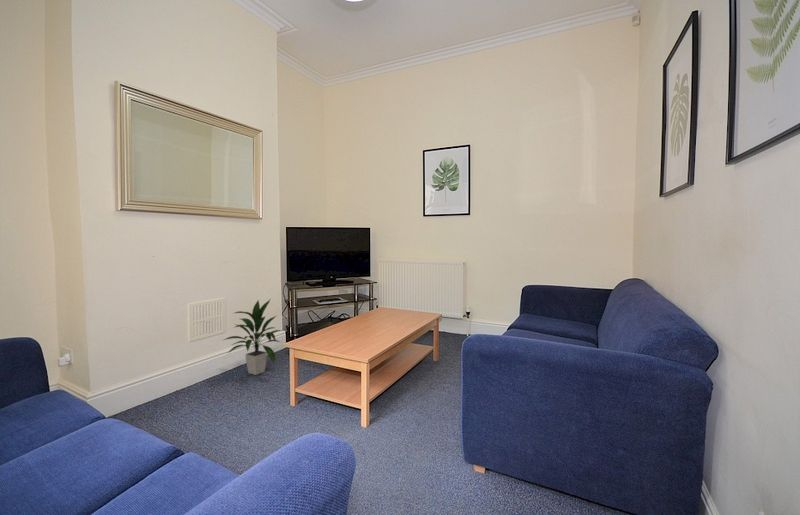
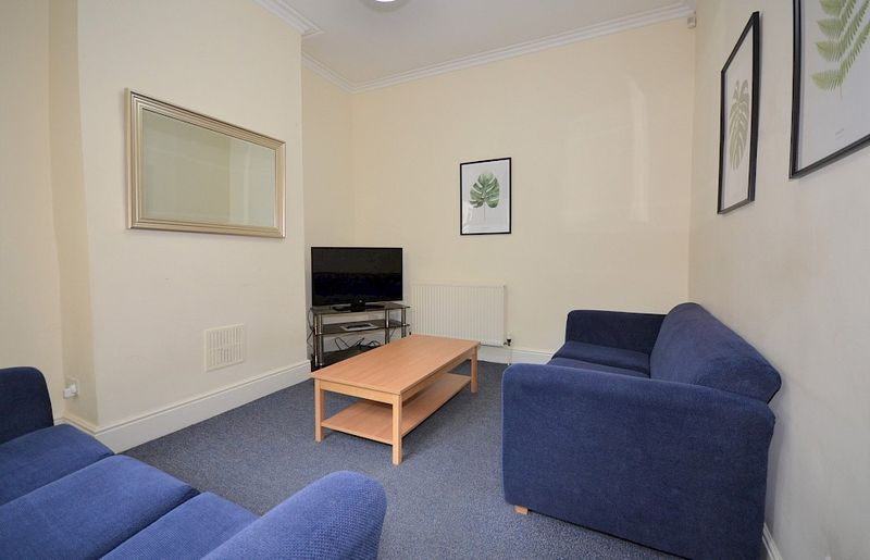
- indoor plant [223,299,283,376]
